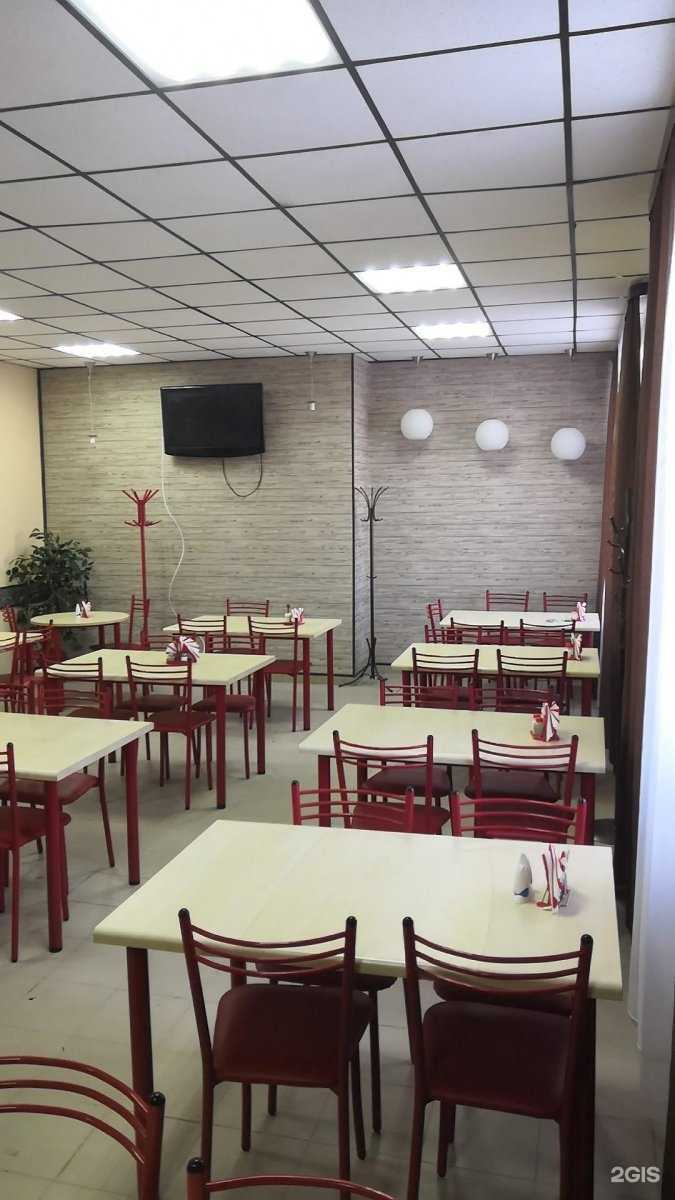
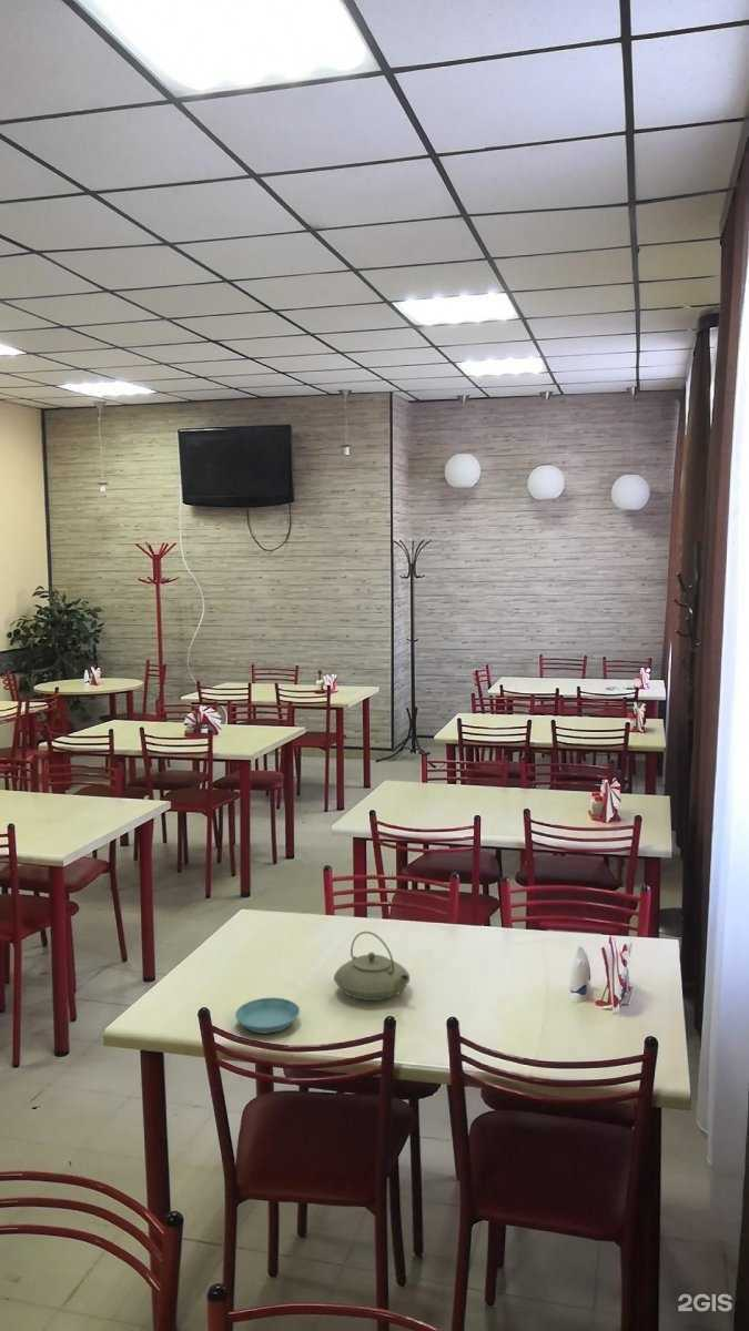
+ saucer [234,996,301,1035]
+ teapot [333,931,411,1002]
